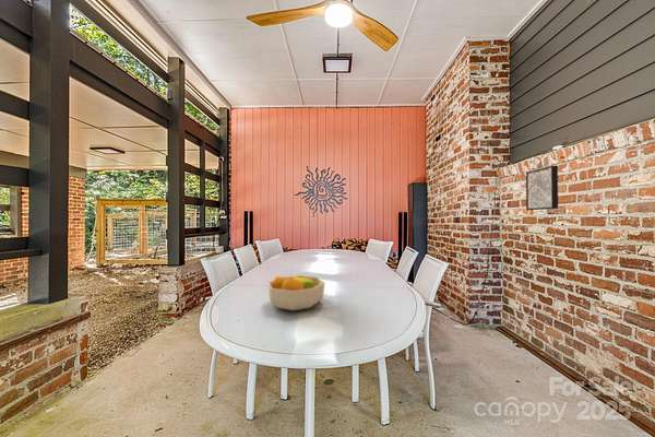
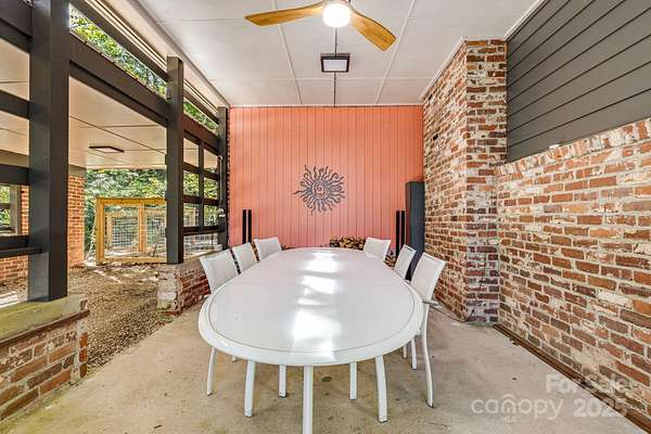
- wall art [525,165,559,211]
- fruit bowl [266,274,326,312]
